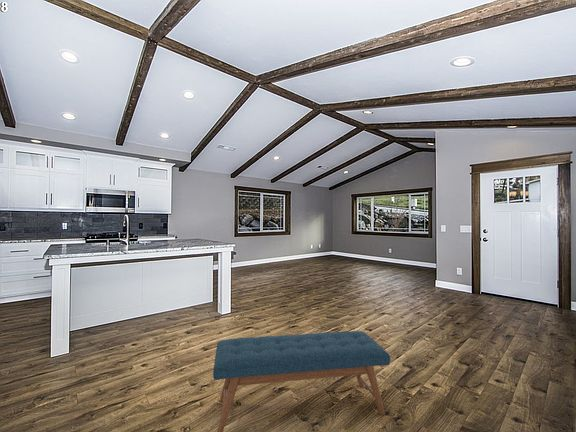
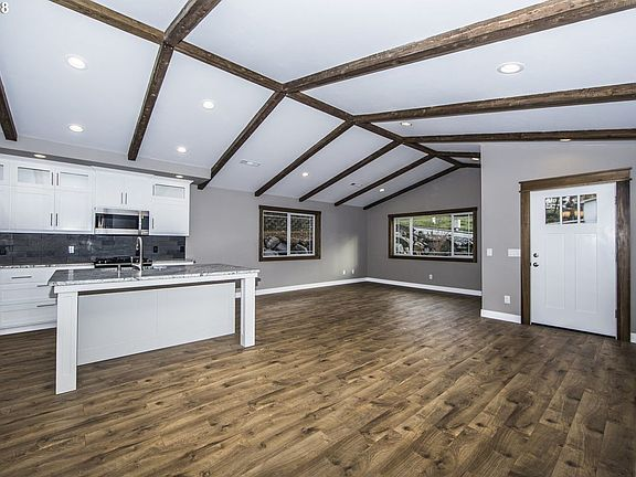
- bench [212,330,391,432]
